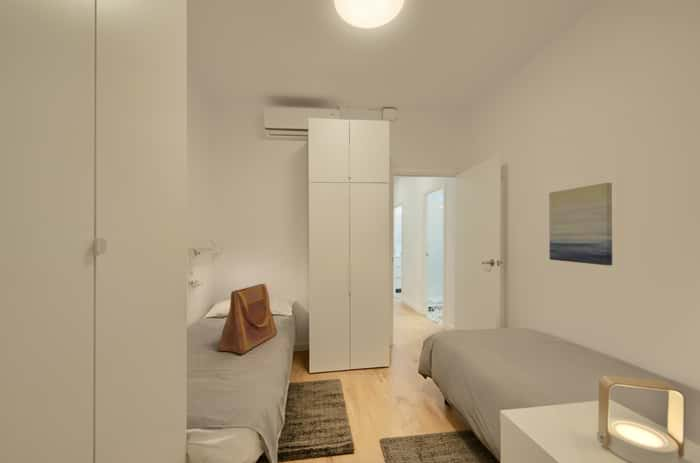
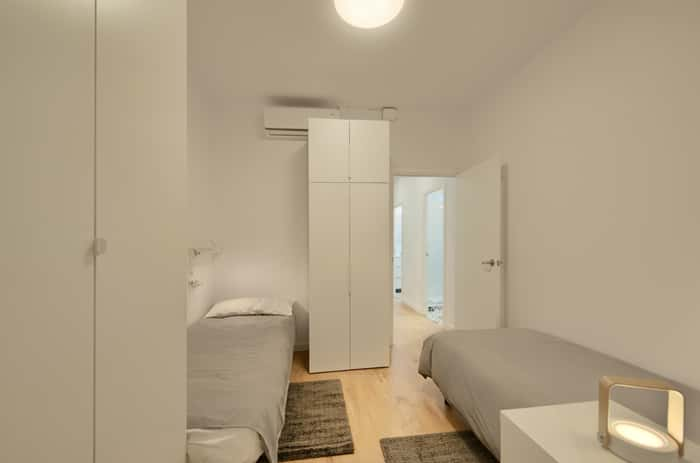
- tote bag [217,283,278,355]
- wall art [548,182,613,266]
